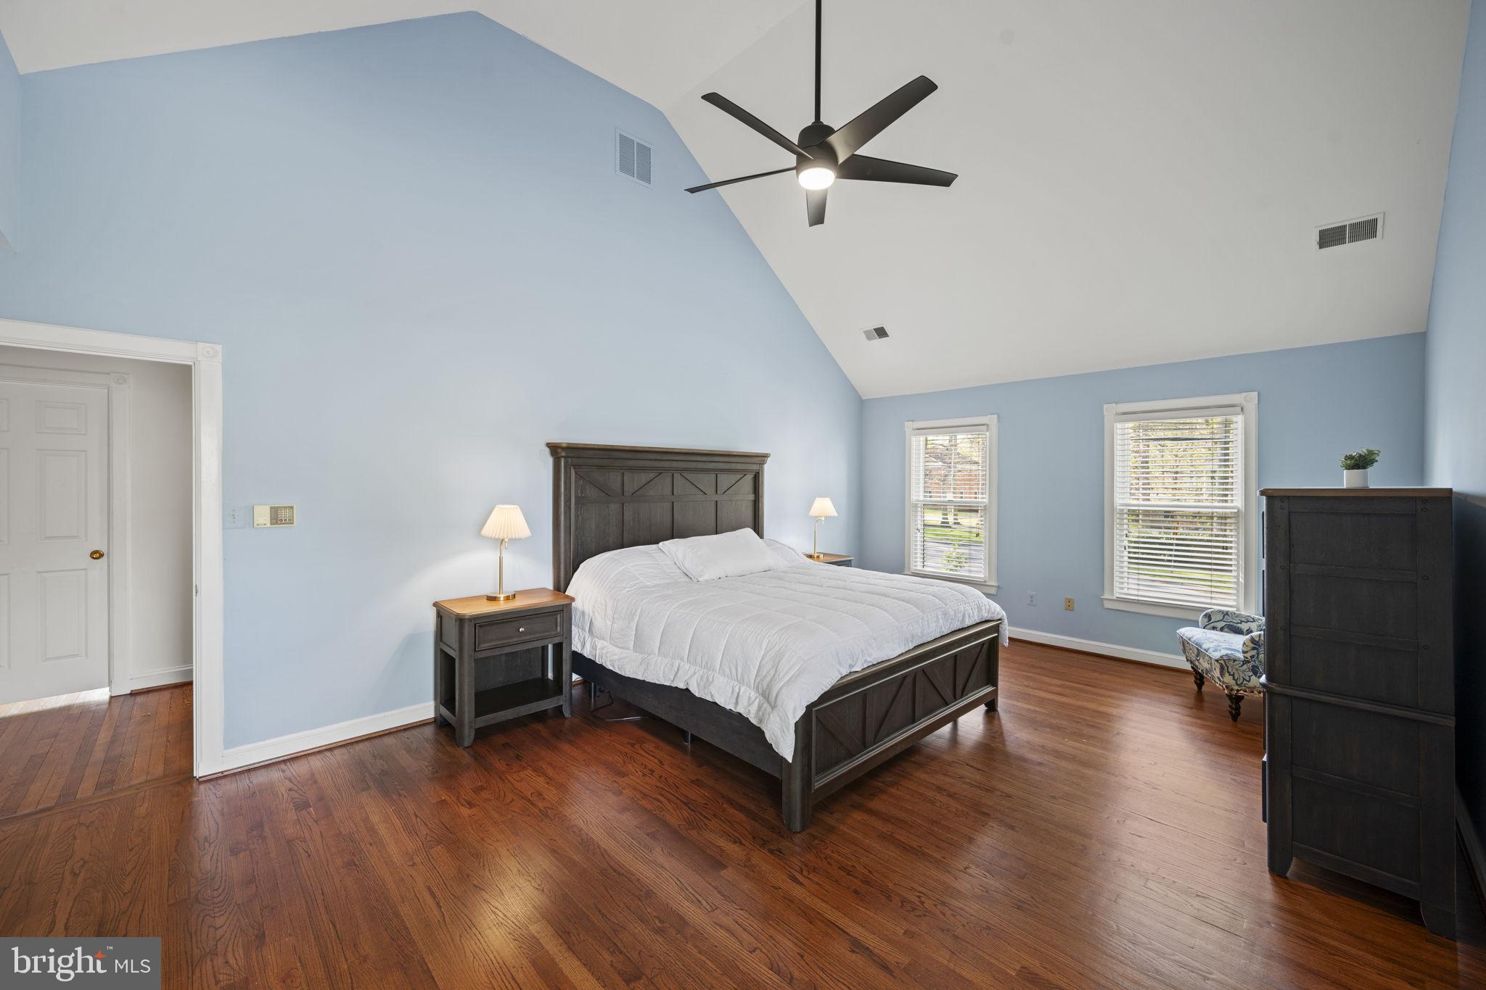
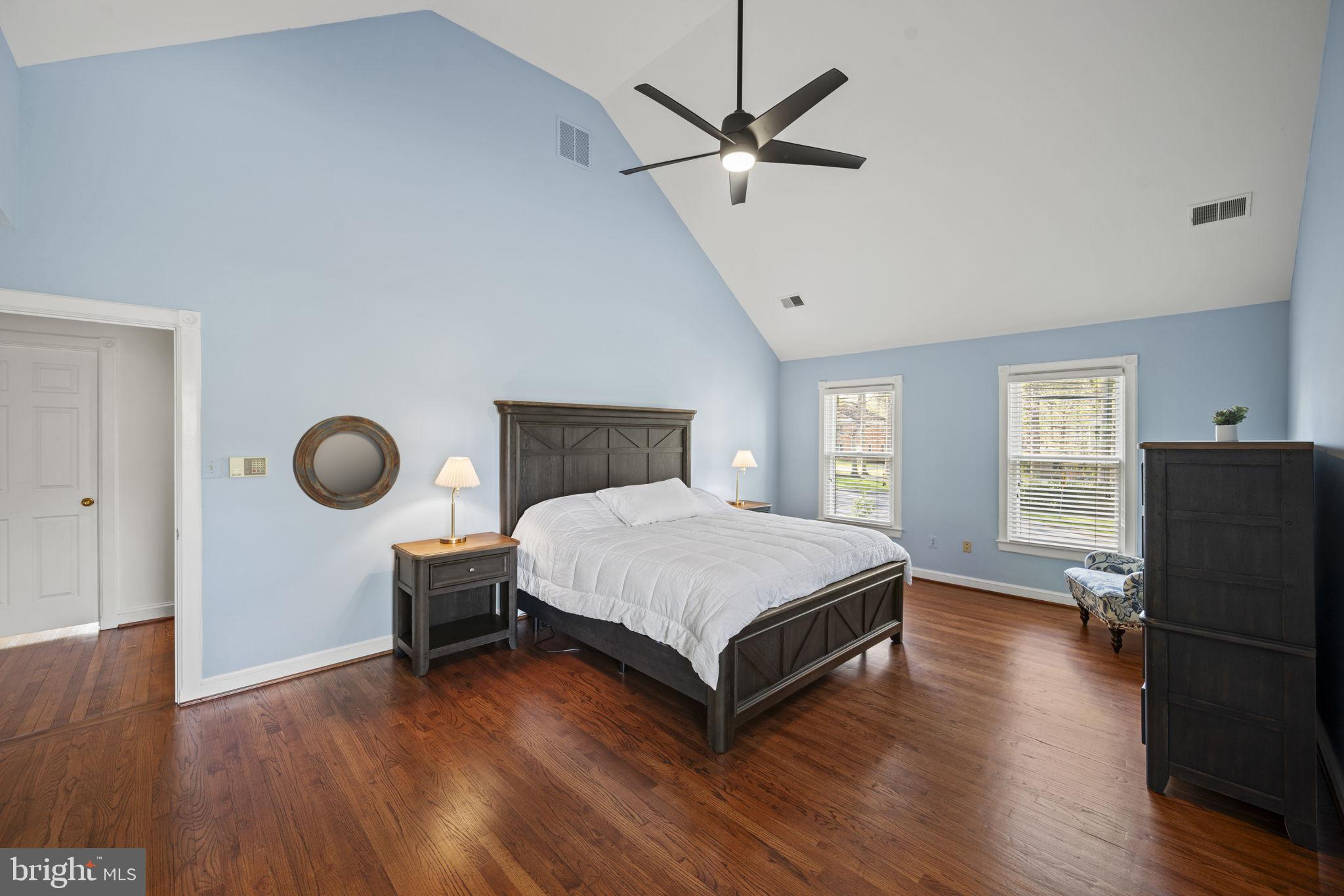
+ home mirror [292,415,401,510]
